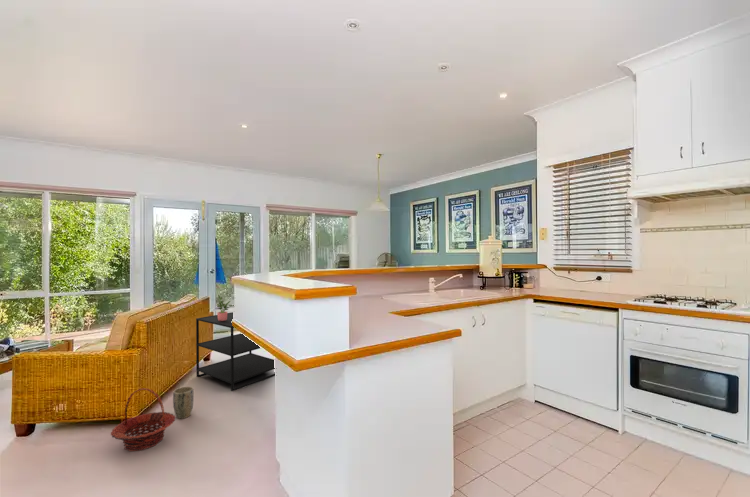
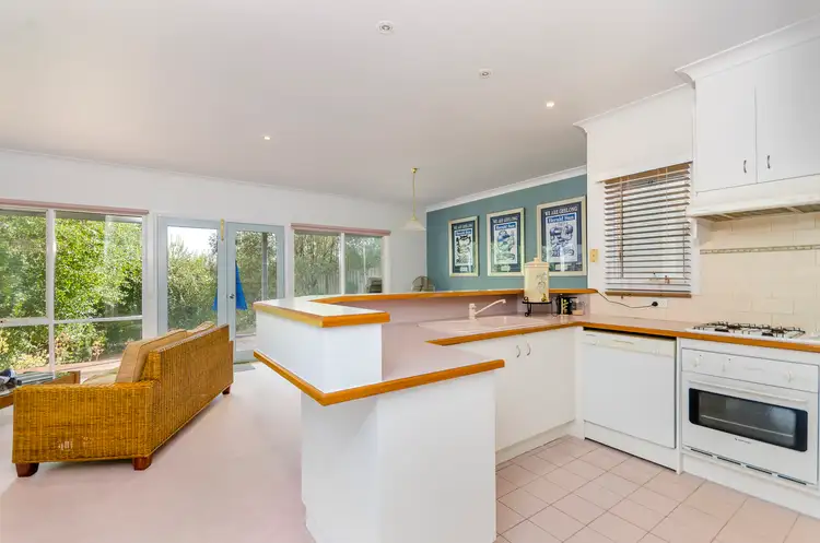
- basket [110,387,176,452]
- potted plant [216,294,235,321]
- side table [195,311,276,392]
- plant pot [172,386,194,420]
